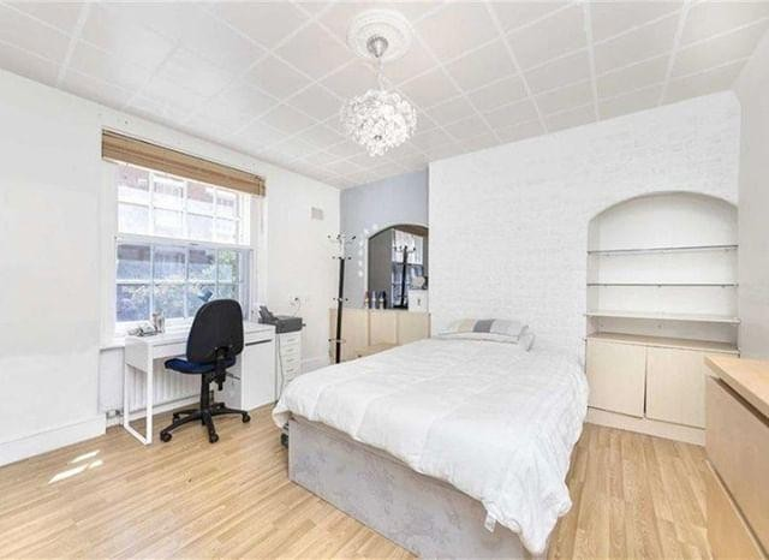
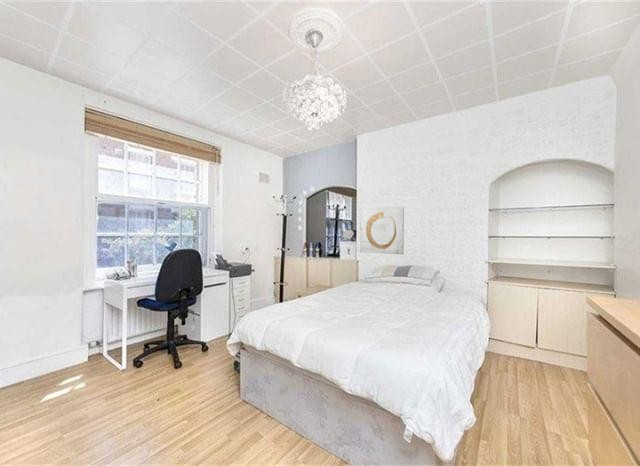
+ wall art [359,205,405,255]
